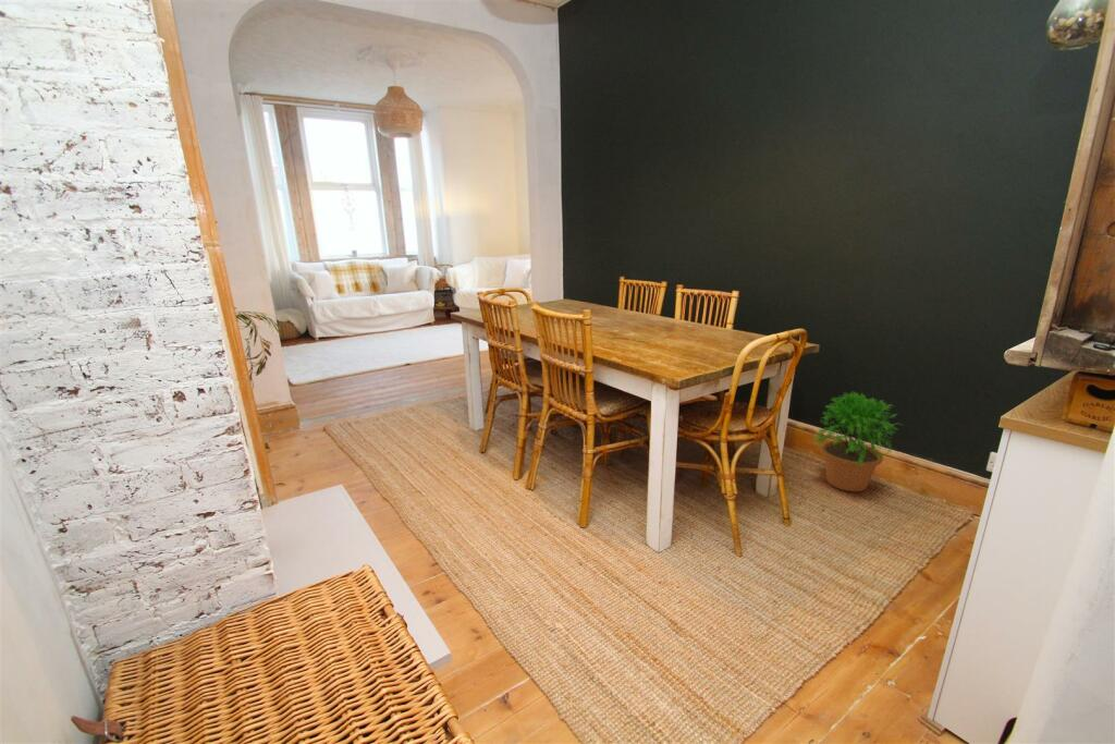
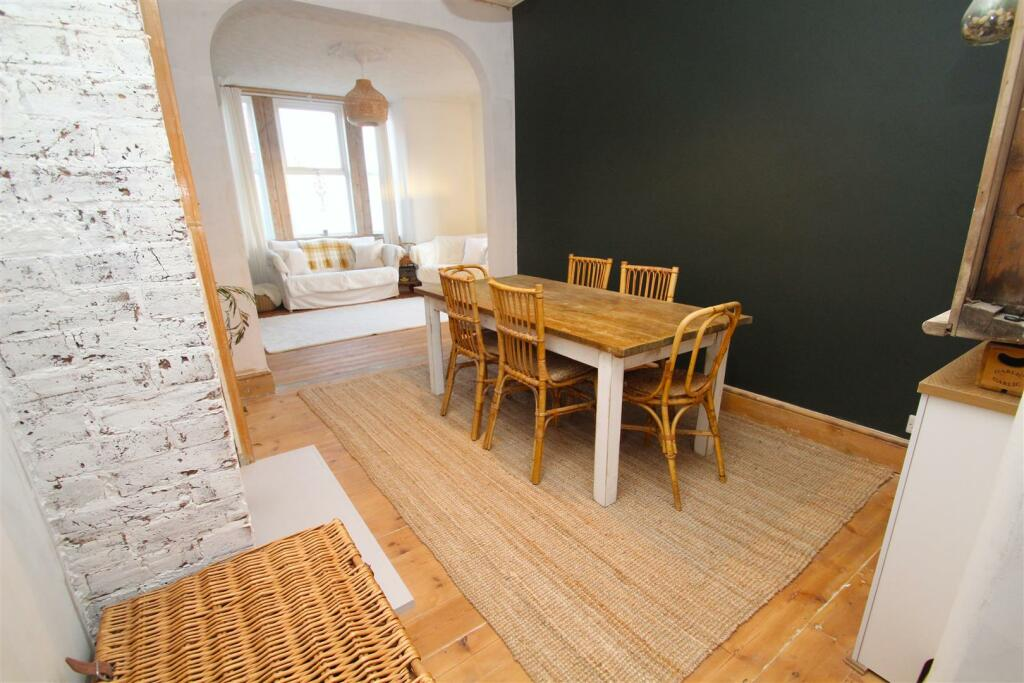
- potted plant [811,391,903,492]
